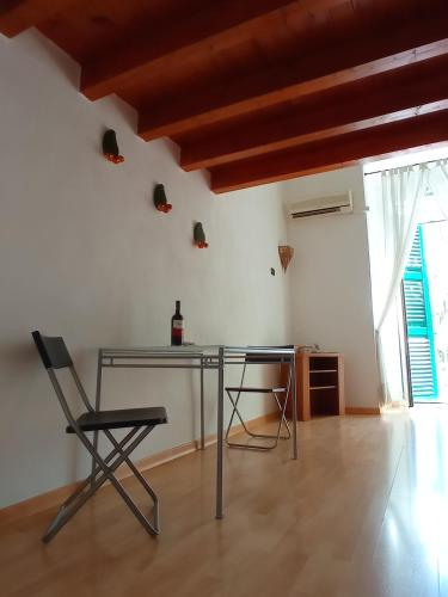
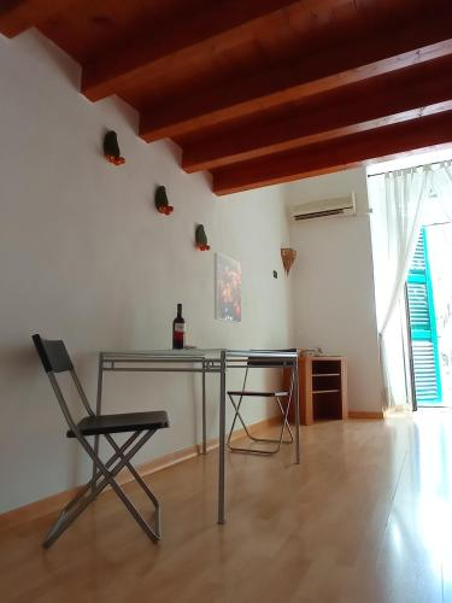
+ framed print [213,252,242,324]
